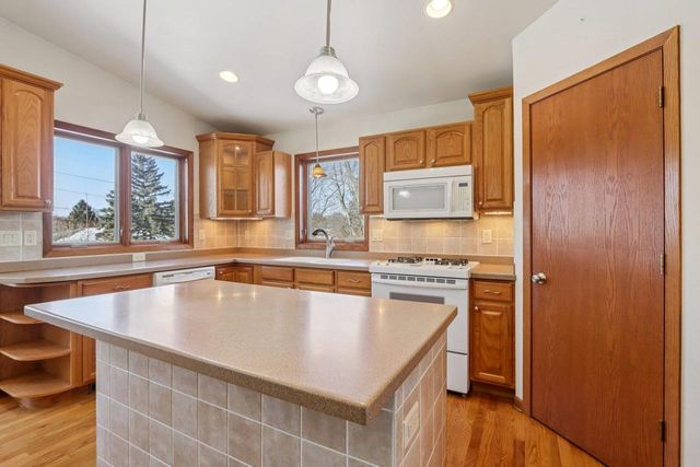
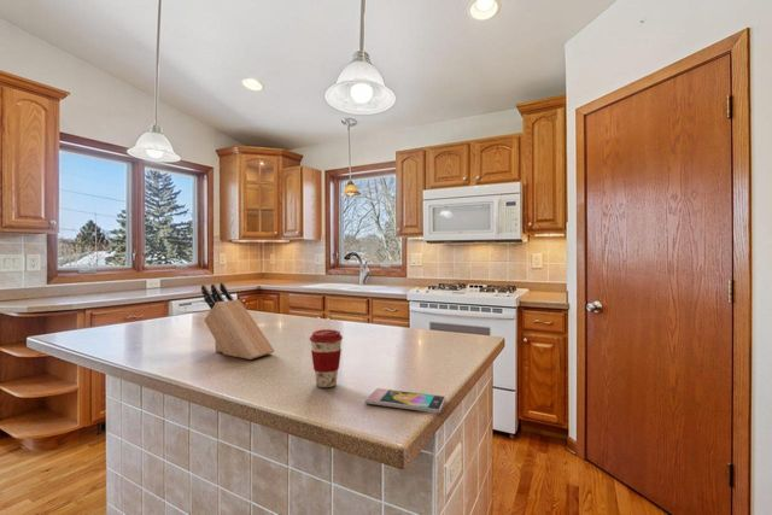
+ knife block [200,282,276,361]
+ coffee cup [309,328,344,388]
+ smartphone [364,387,448,414]
